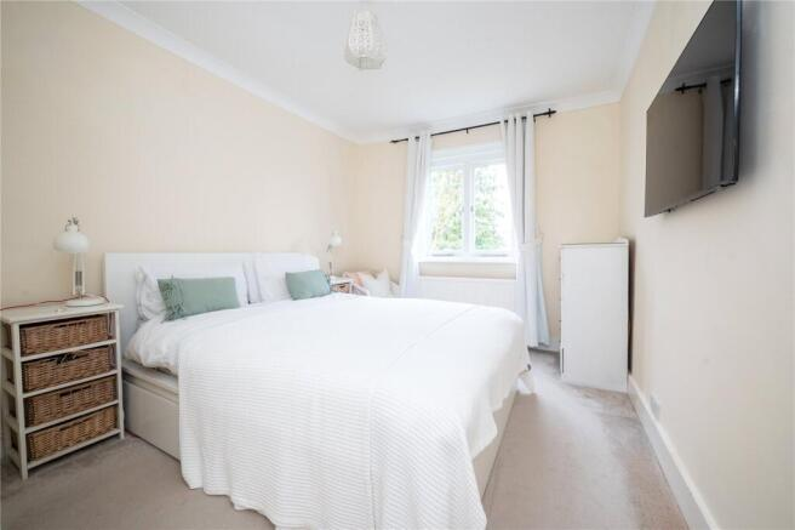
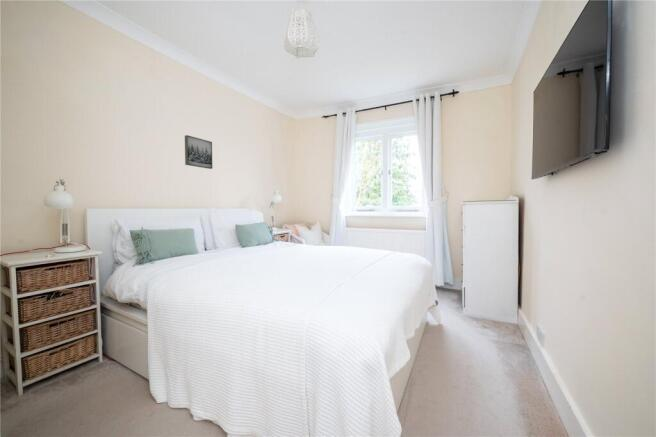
+ wall art [184,134,213,170]
